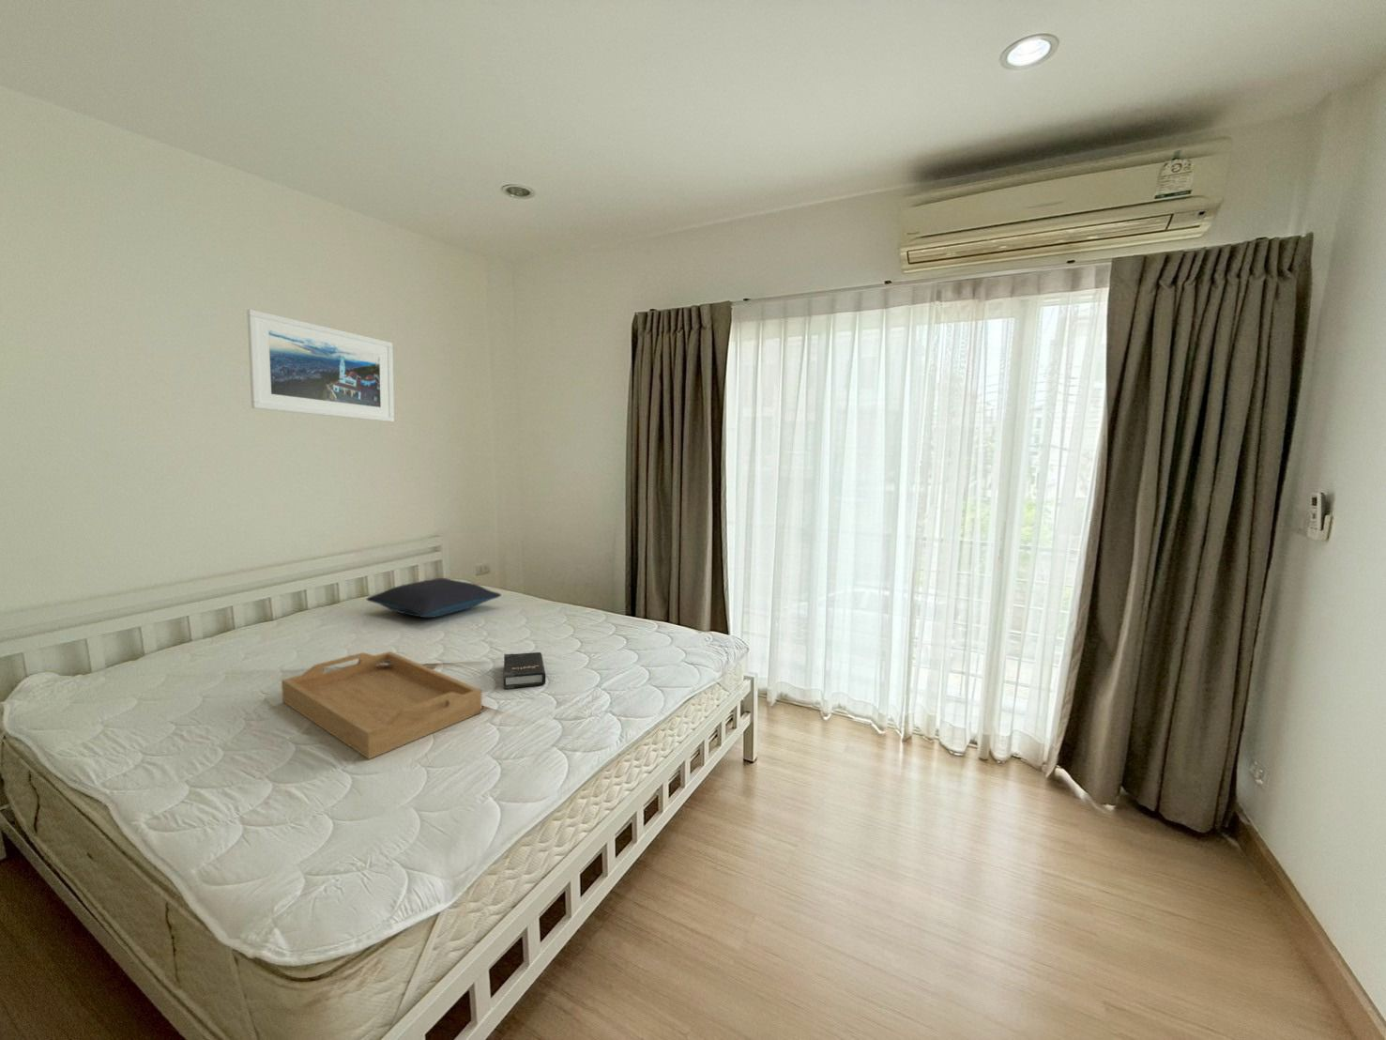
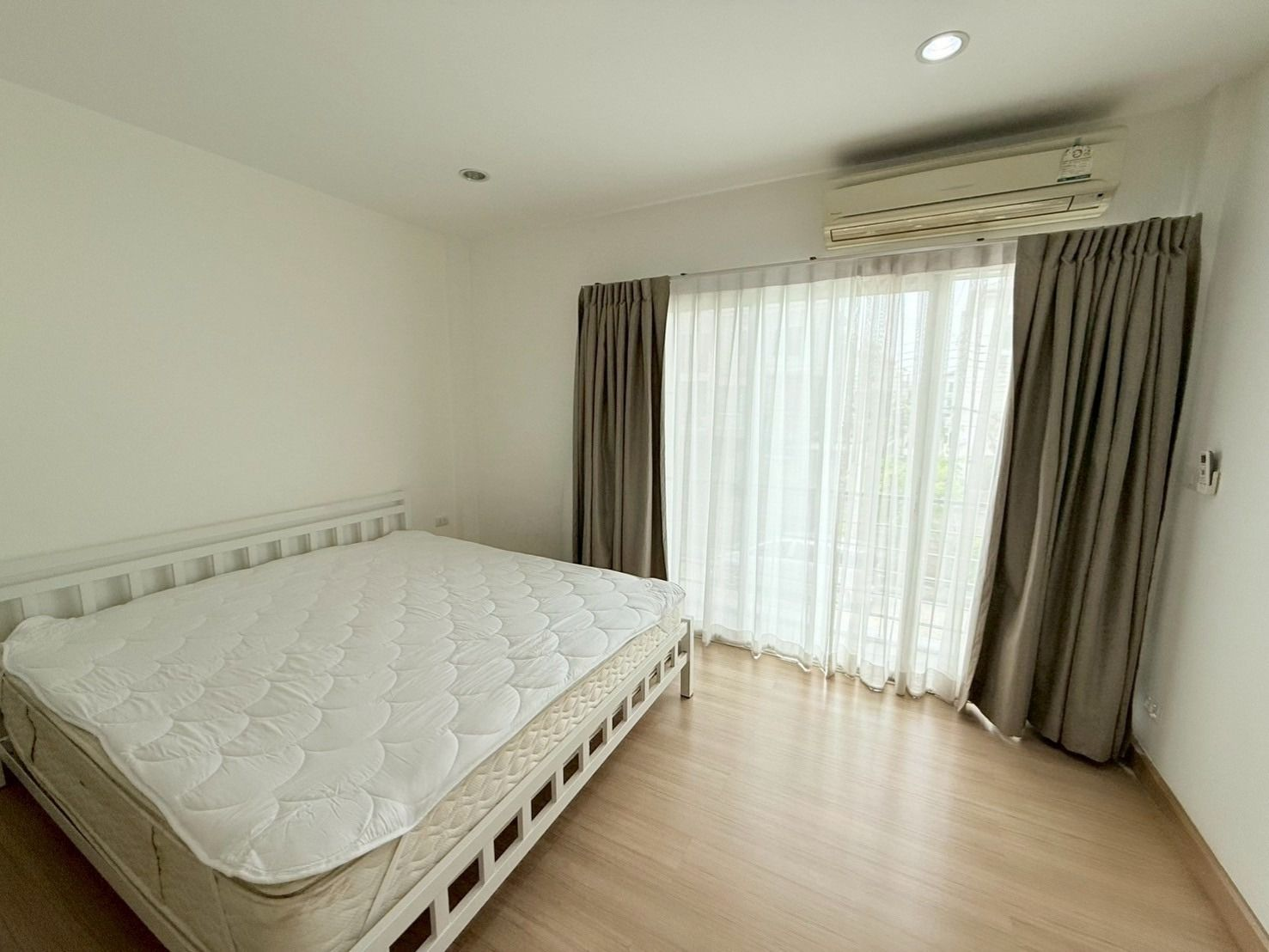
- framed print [246,308,395,423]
- serving tray [281,650,483,760]
- hardback book [504,651,547,690]
- pillow [365,577,502,618]
